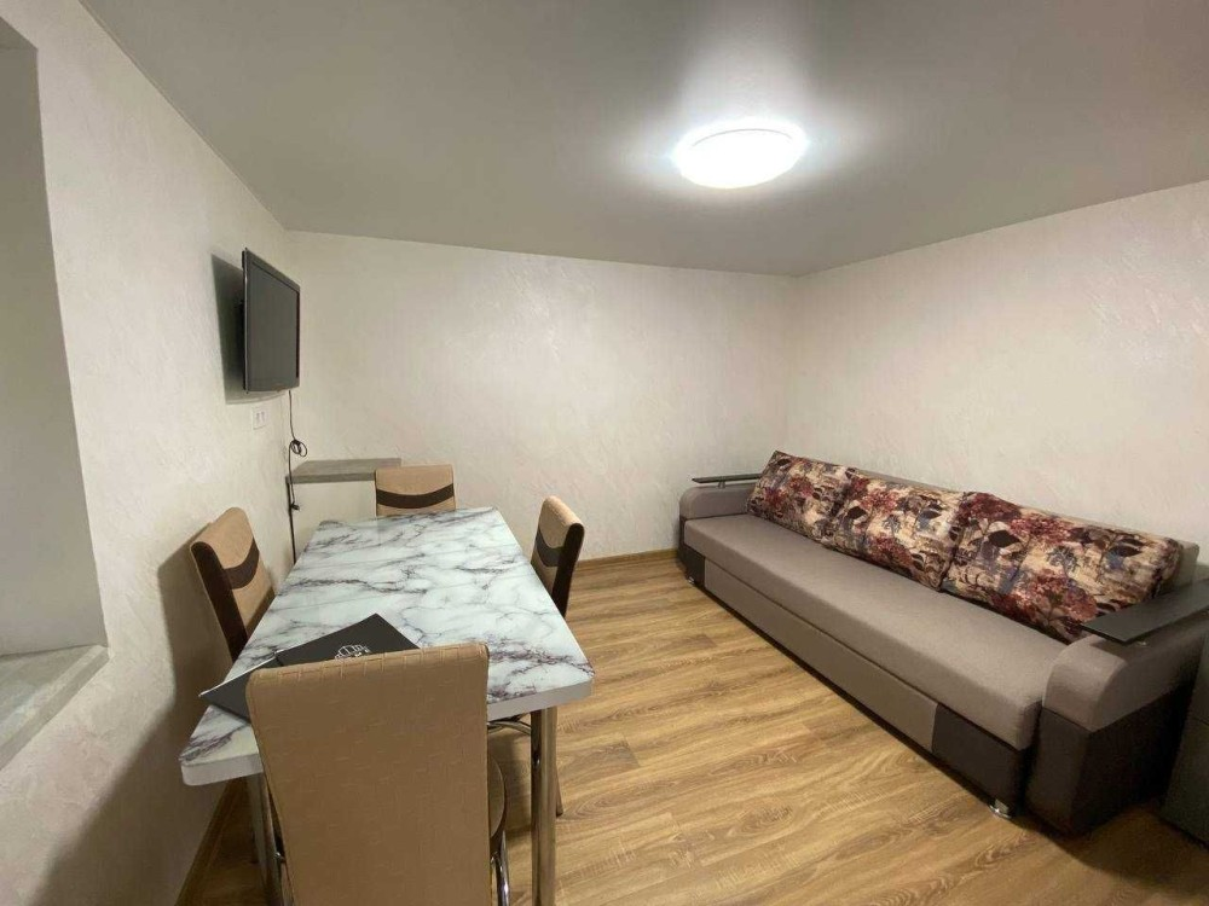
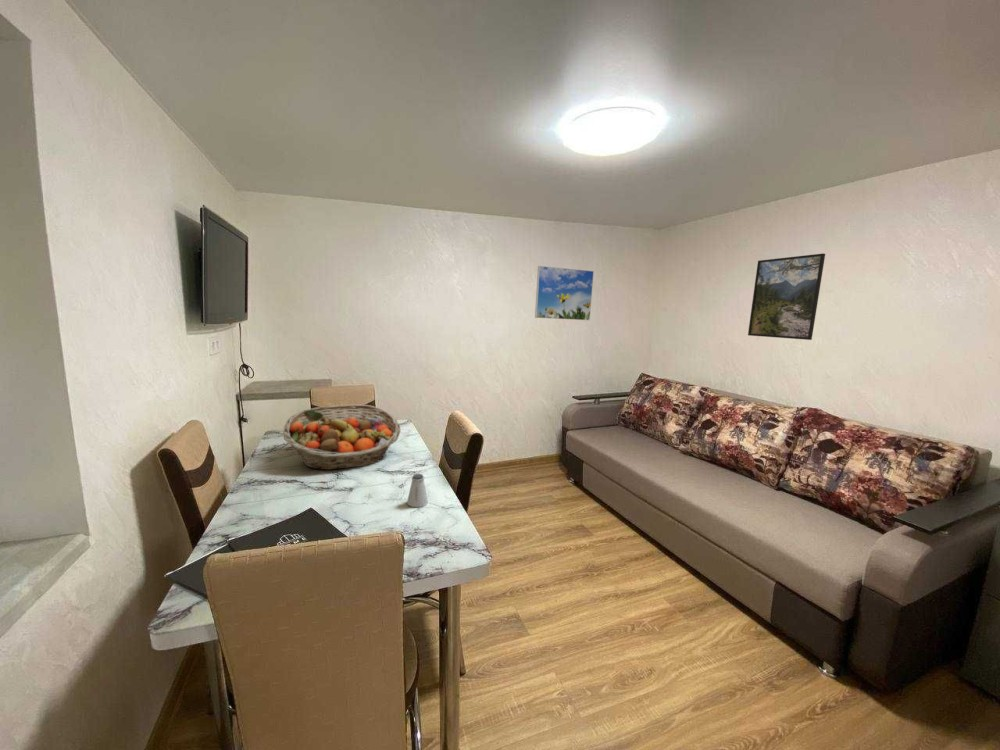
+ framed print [534,265,595,321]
+ saltshaker [406,473,429,508]
+ fruit basket [282,403,401,471]
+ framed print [747,252,826,341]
